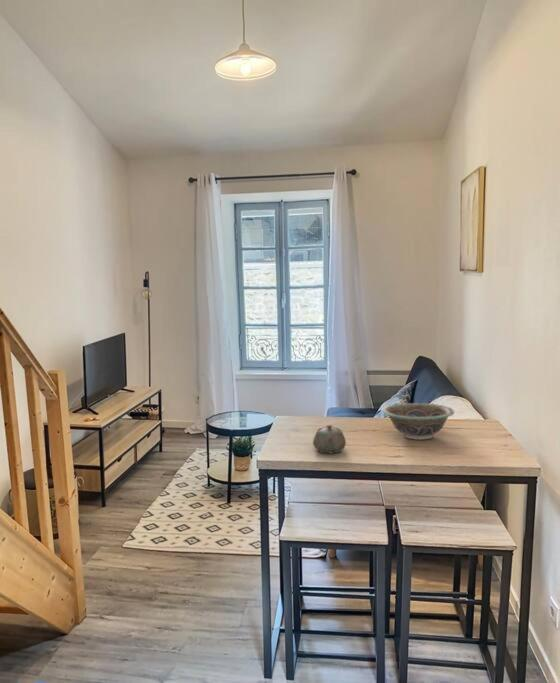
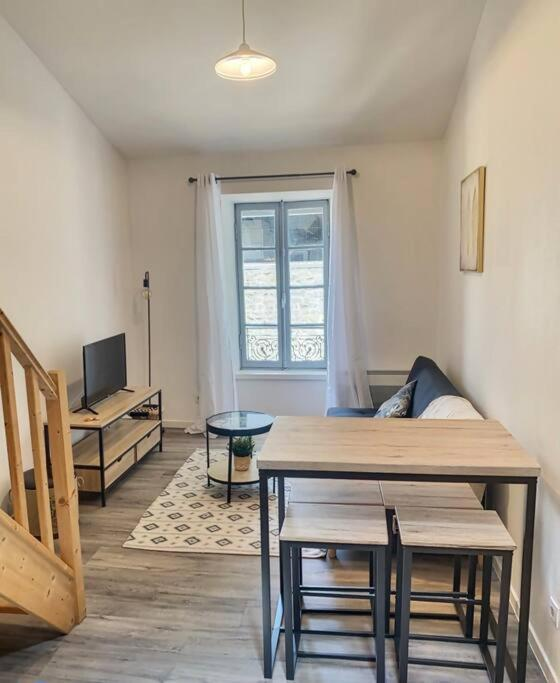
- decorative bowl [382,402,455,441]
- teapot [312,424,347,454]
